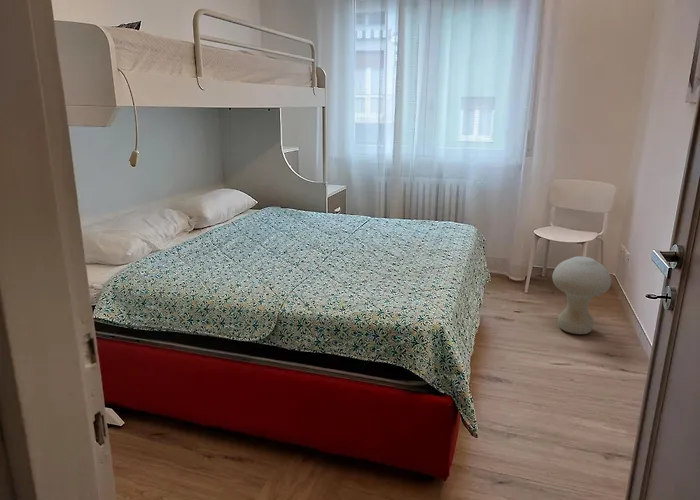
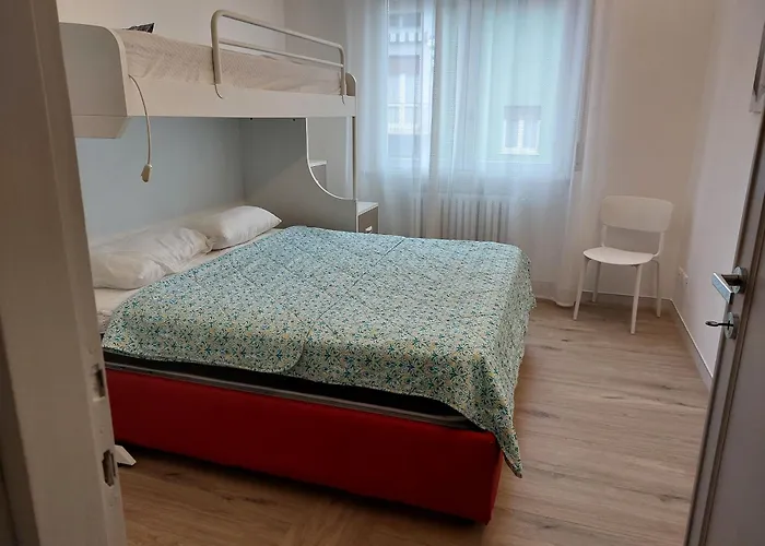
- stool [551,255,612,335]
